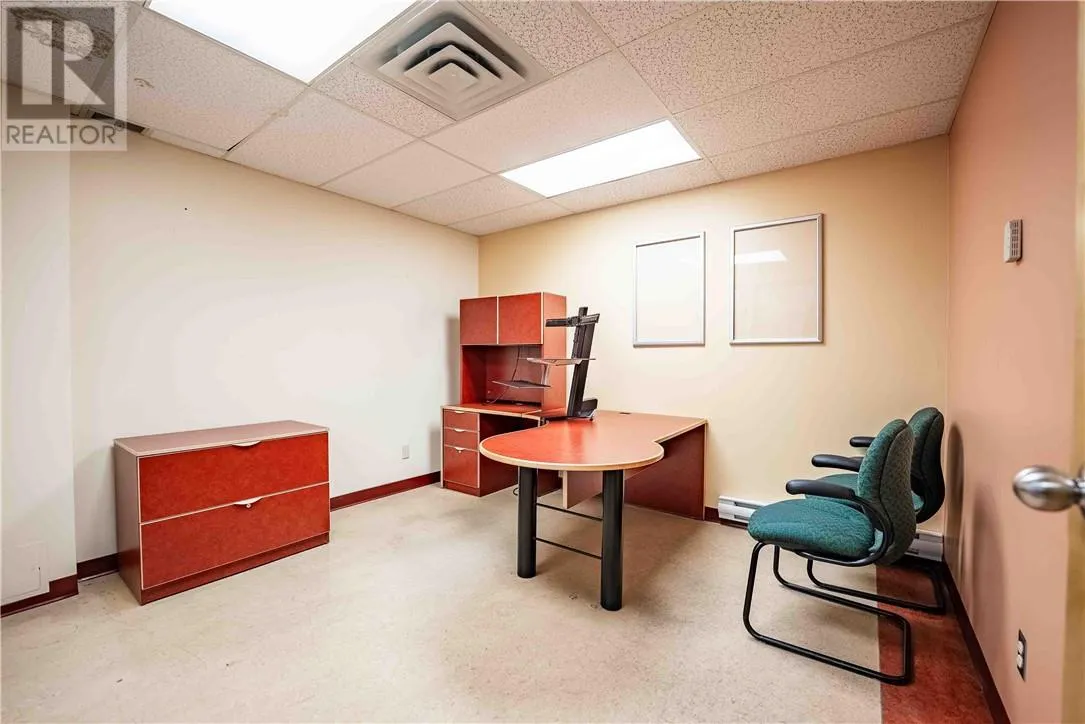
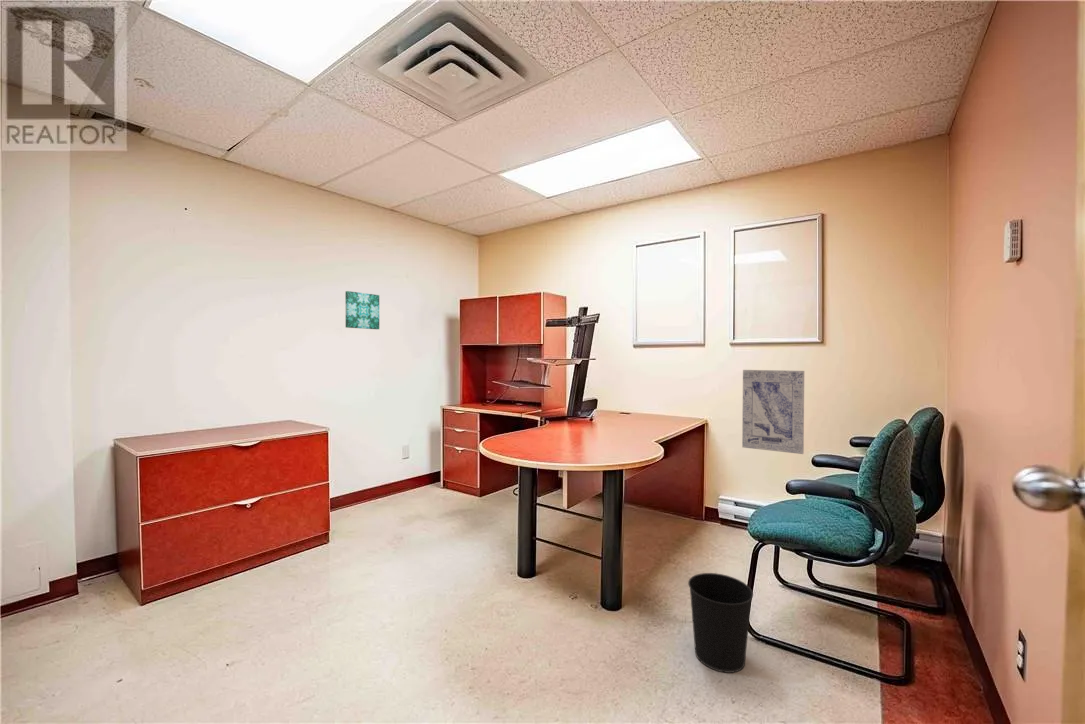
+ wall art [741,369,805,455]
+ wall art [344,290,380,330]
+ wastebasket [687,572,754,674]
